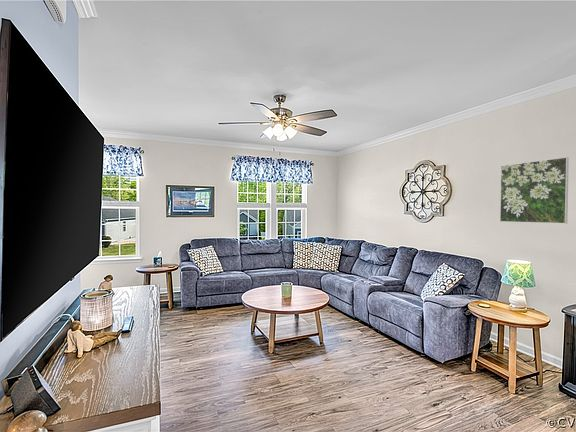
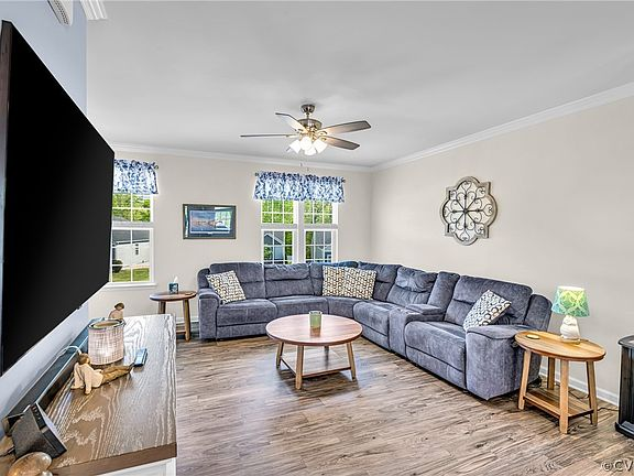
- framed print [499,156,570,224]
